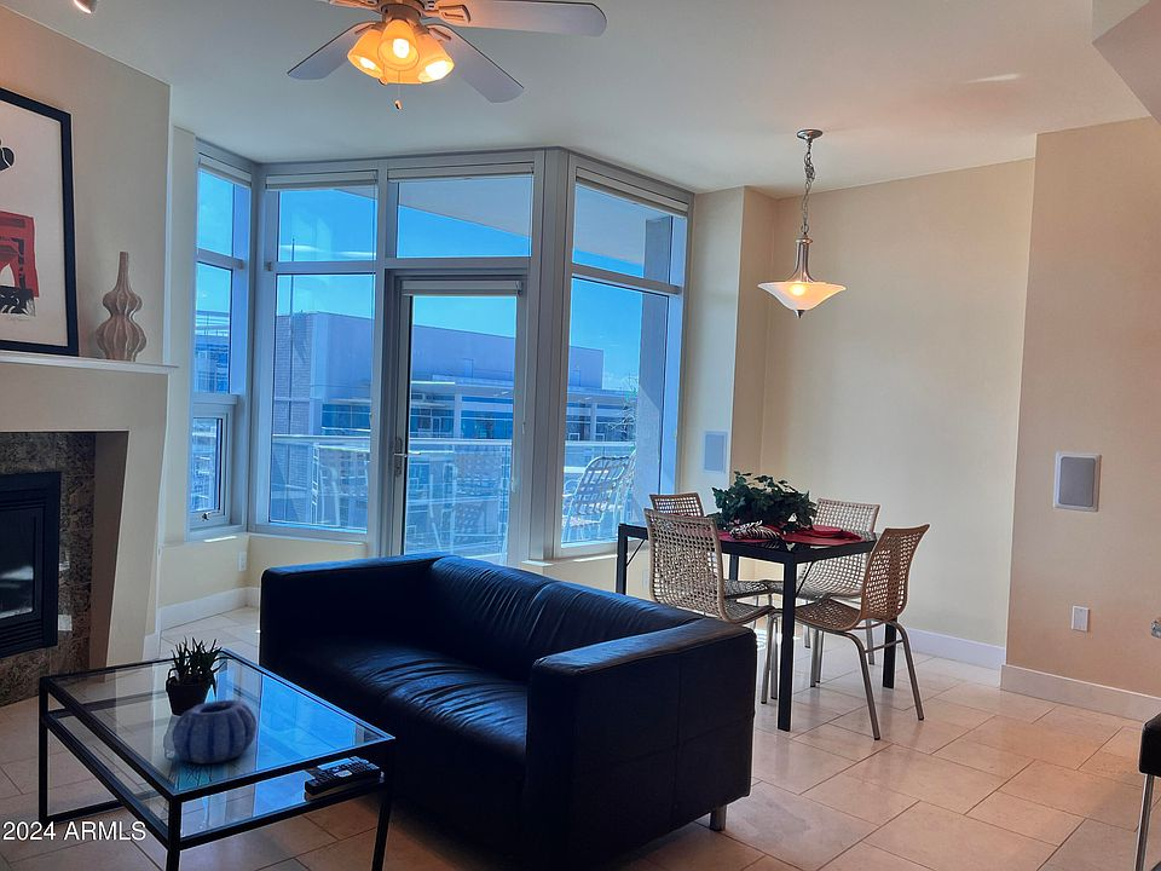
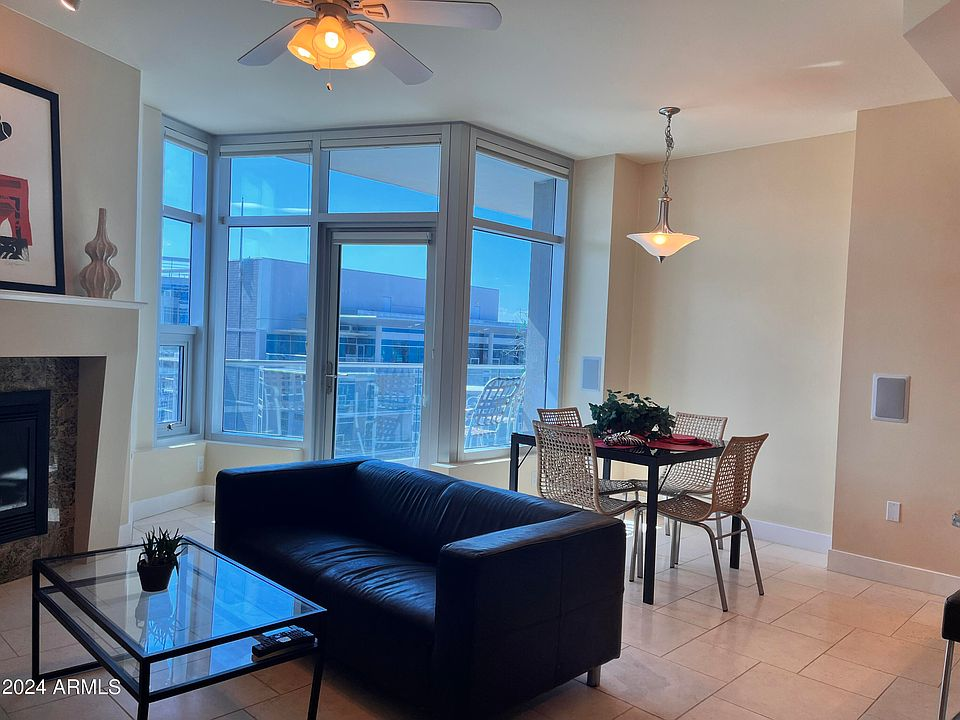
- decorative bowl [171,699,258,765]
